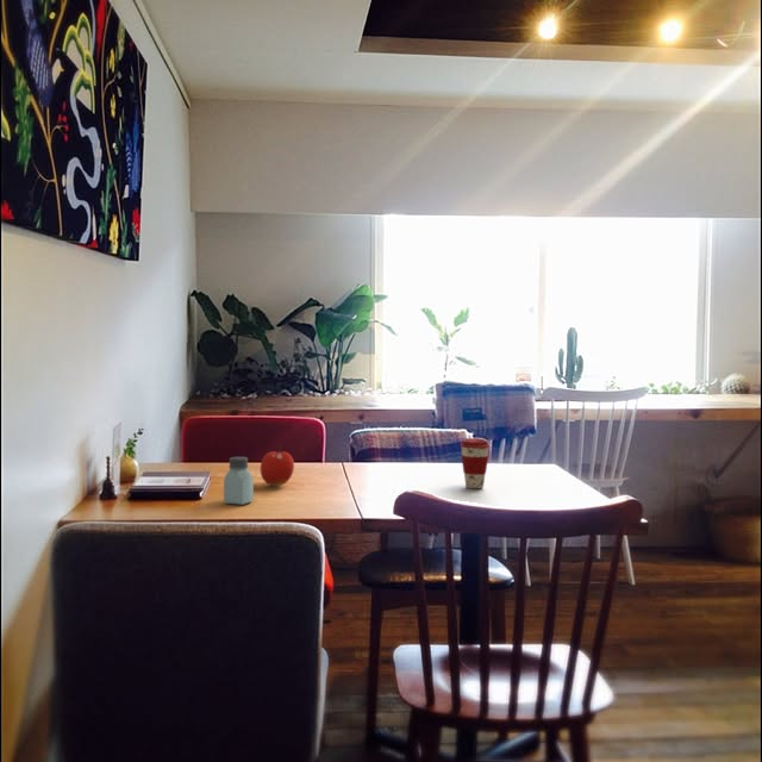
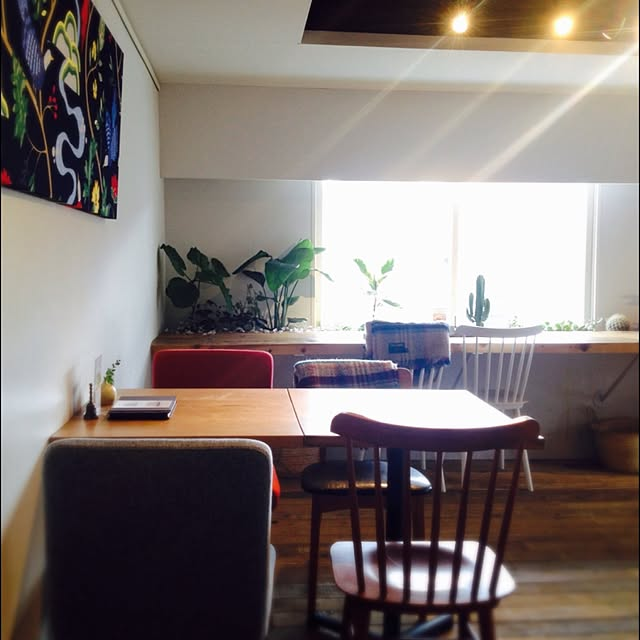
- saltshaker [223,456,255,506]
- fruit [260,444,295,487]
- coffee cup [458,437,491,489]
